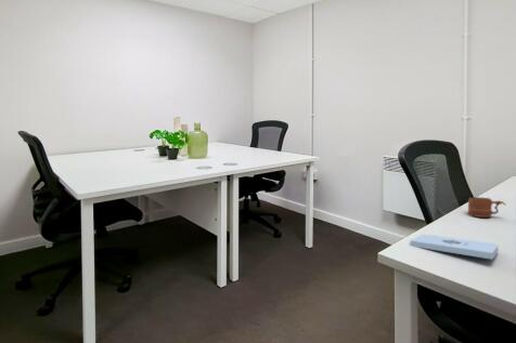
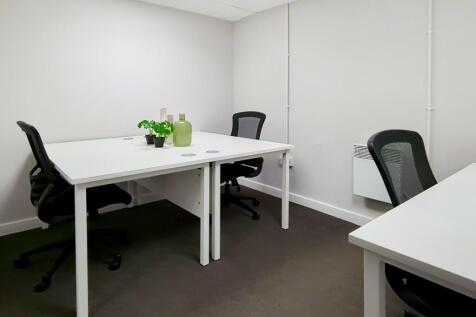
- mug [467,196,506,219]
- notepad [409,234,500,261]
